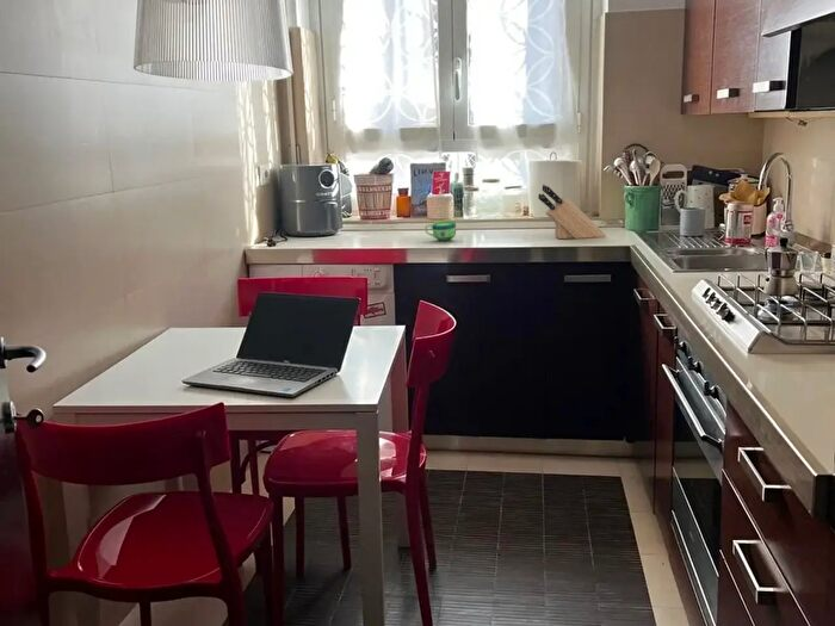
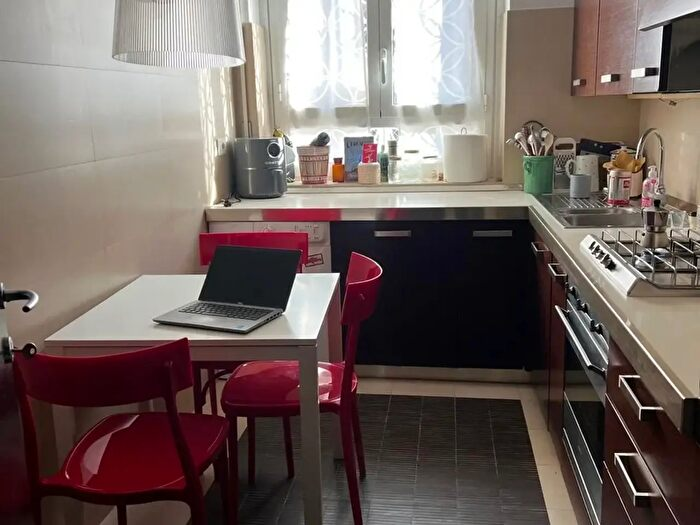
- cup [423,219,457,242]
- knife block [537,184,607,240]
